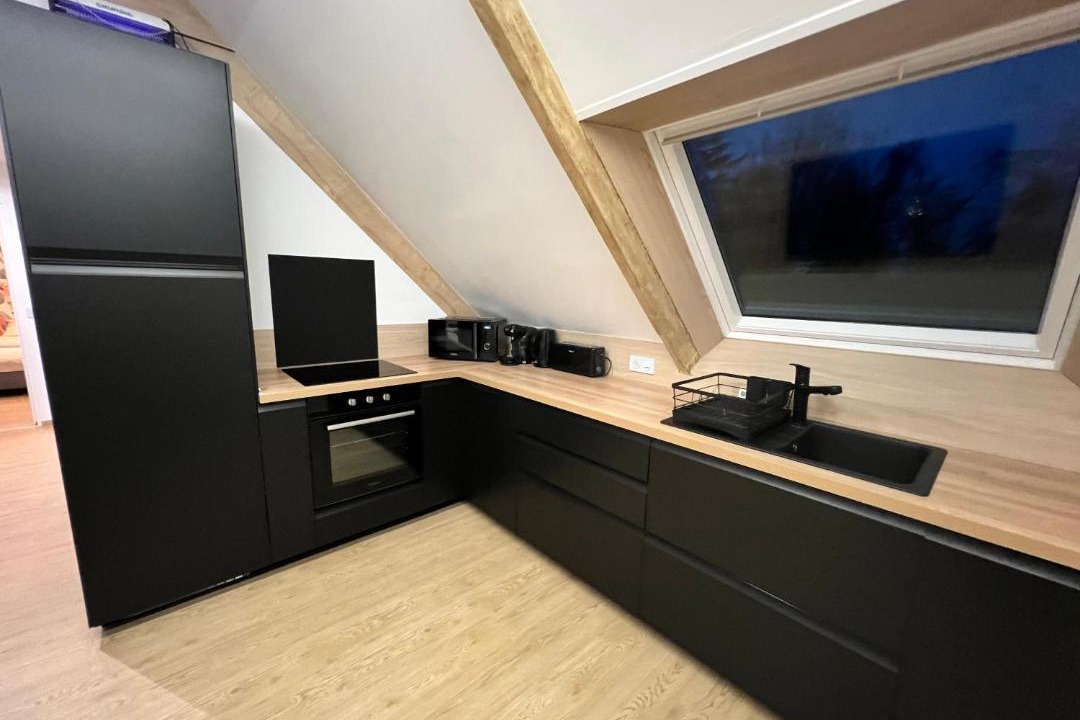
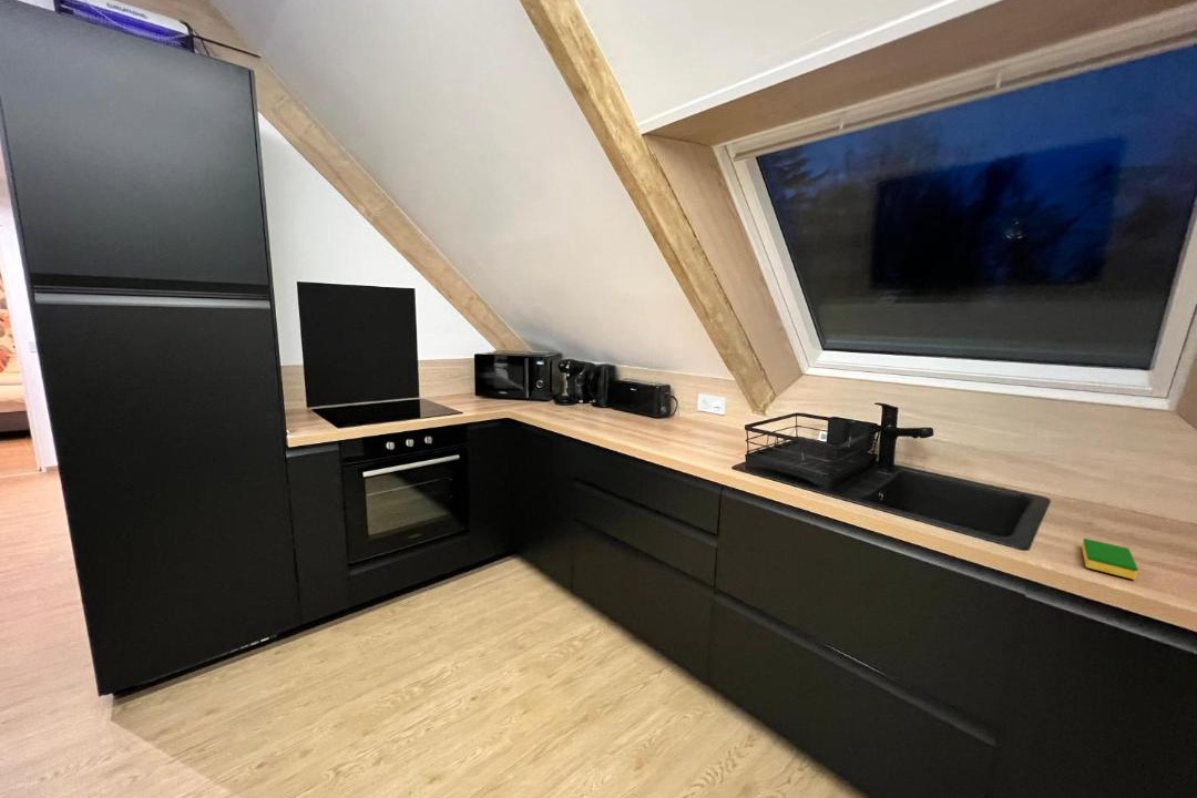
+ dish sponge [1081,538,1139,581]
